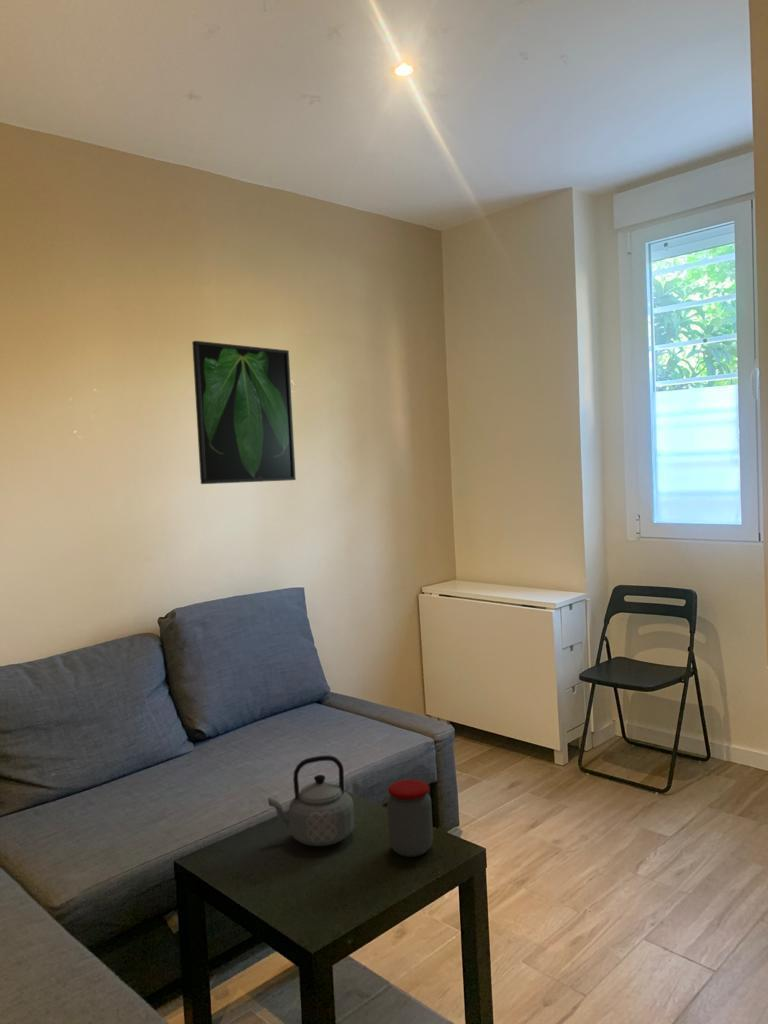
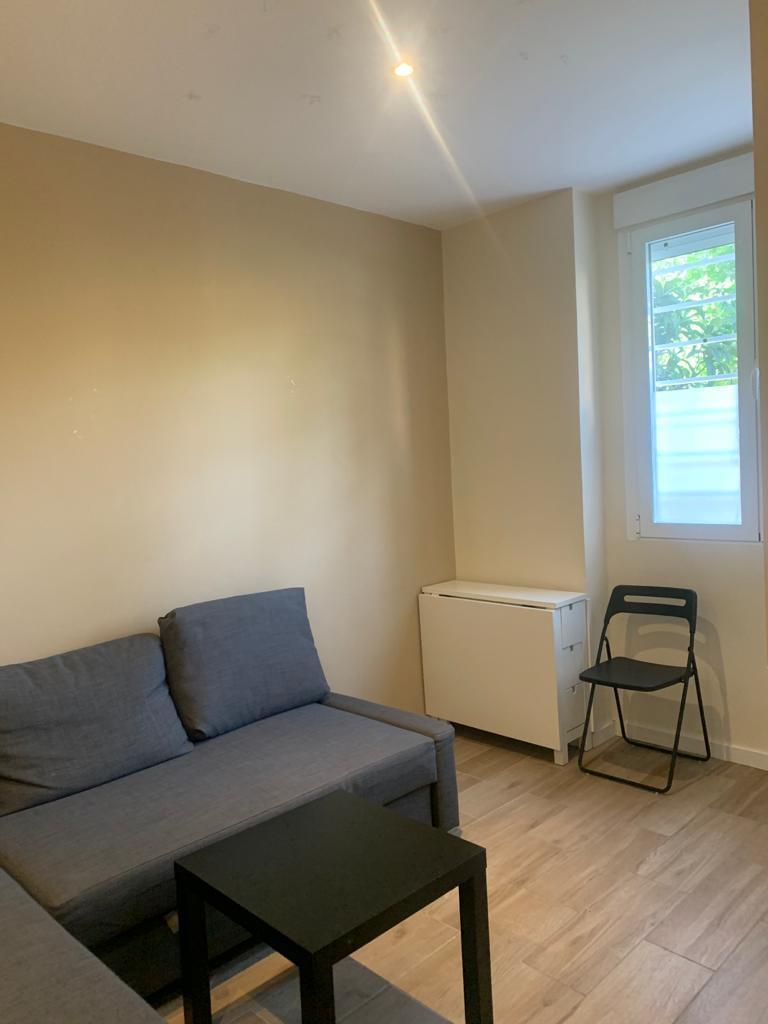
- jar [386,778,434,858]
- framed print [191,340,297,485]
- teapot [267,754,355,847]
